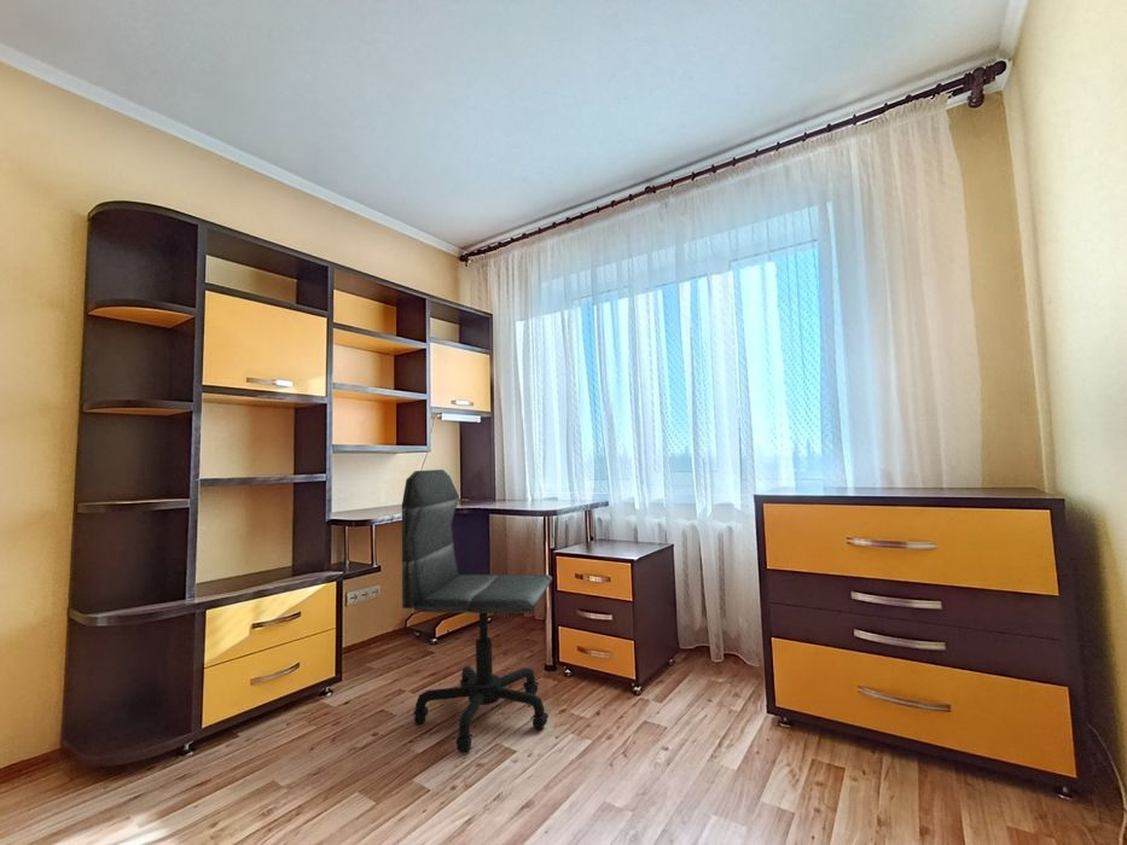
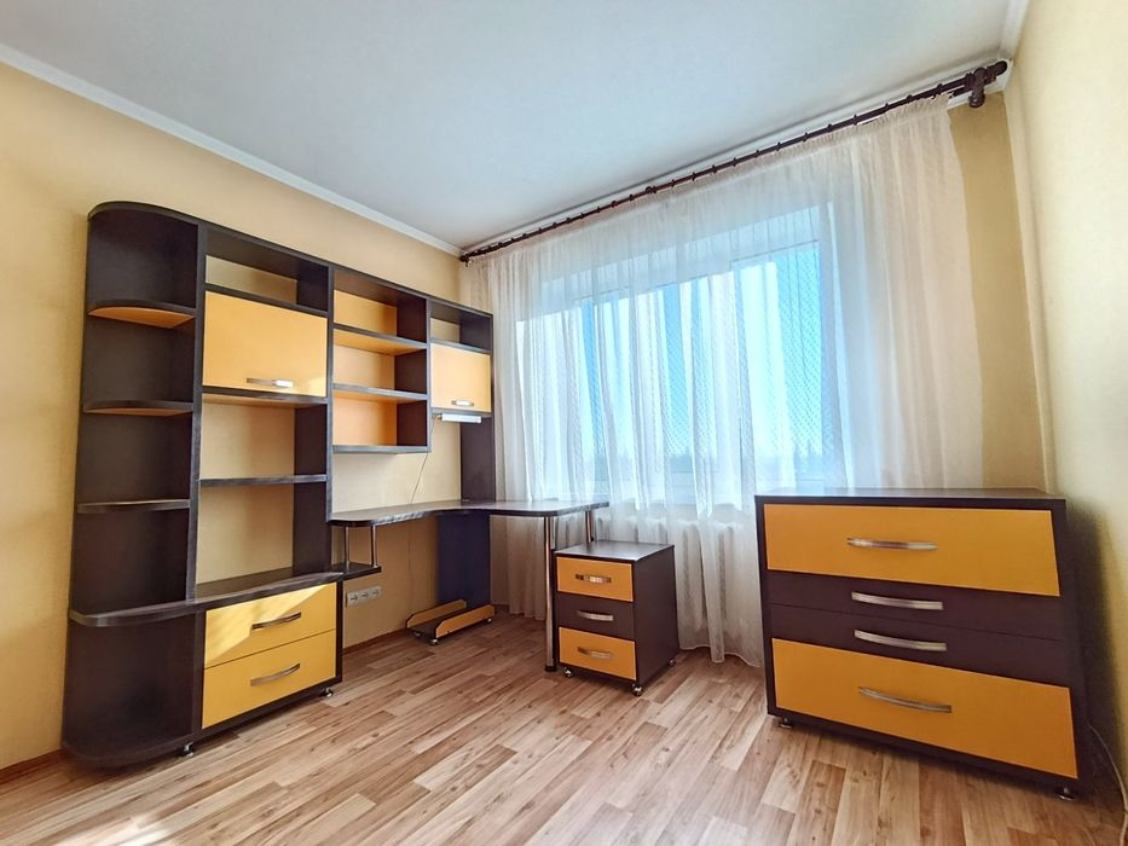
- office chair [401,468,553,752]
